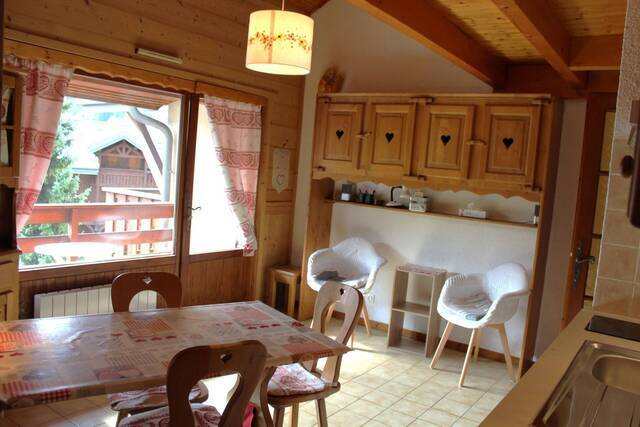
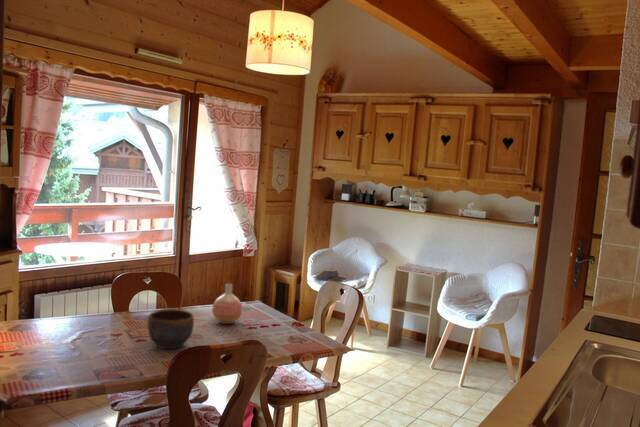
+ vase [211,283,243,325]
+ bowl [146,308,195,350]
